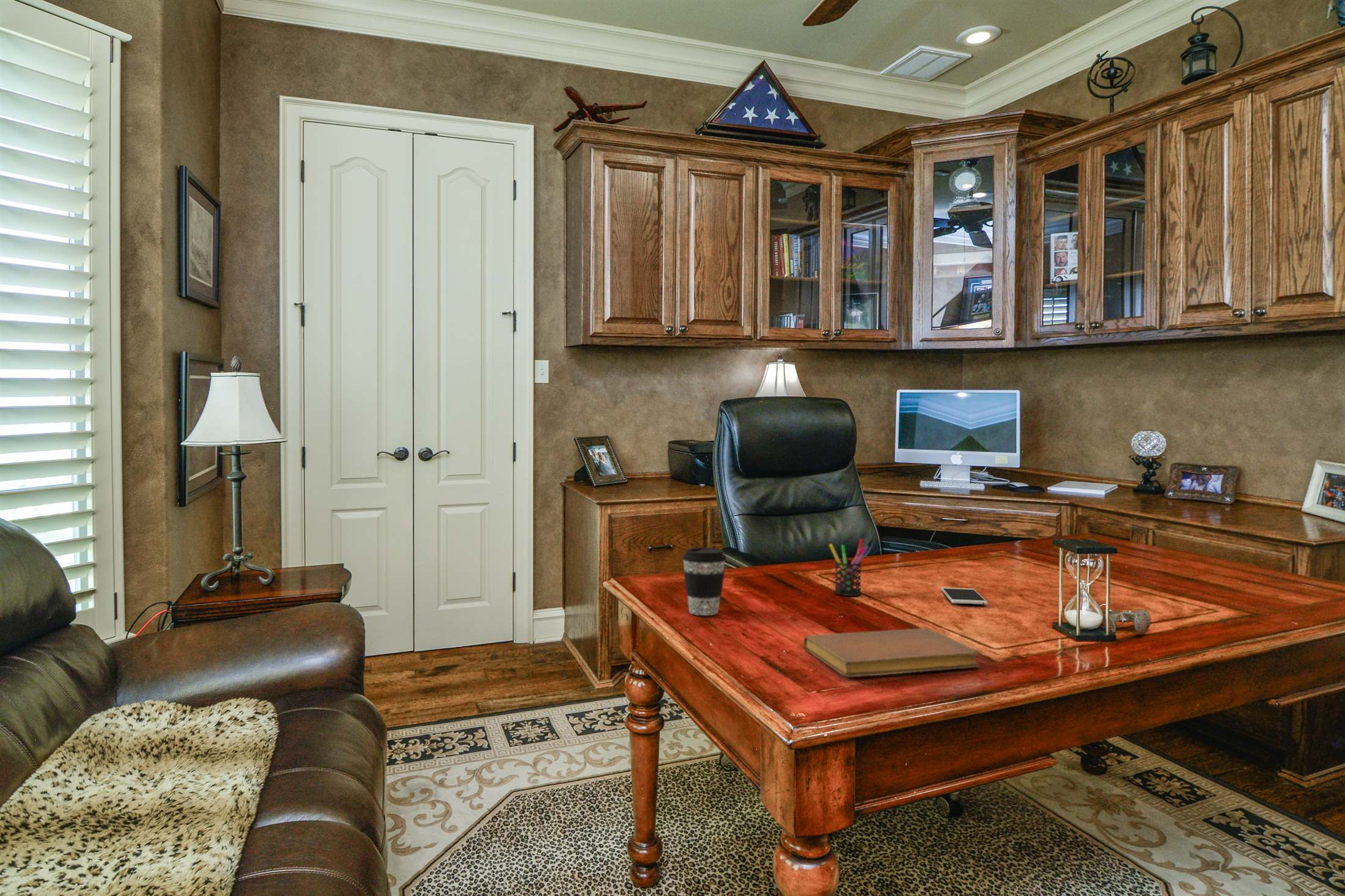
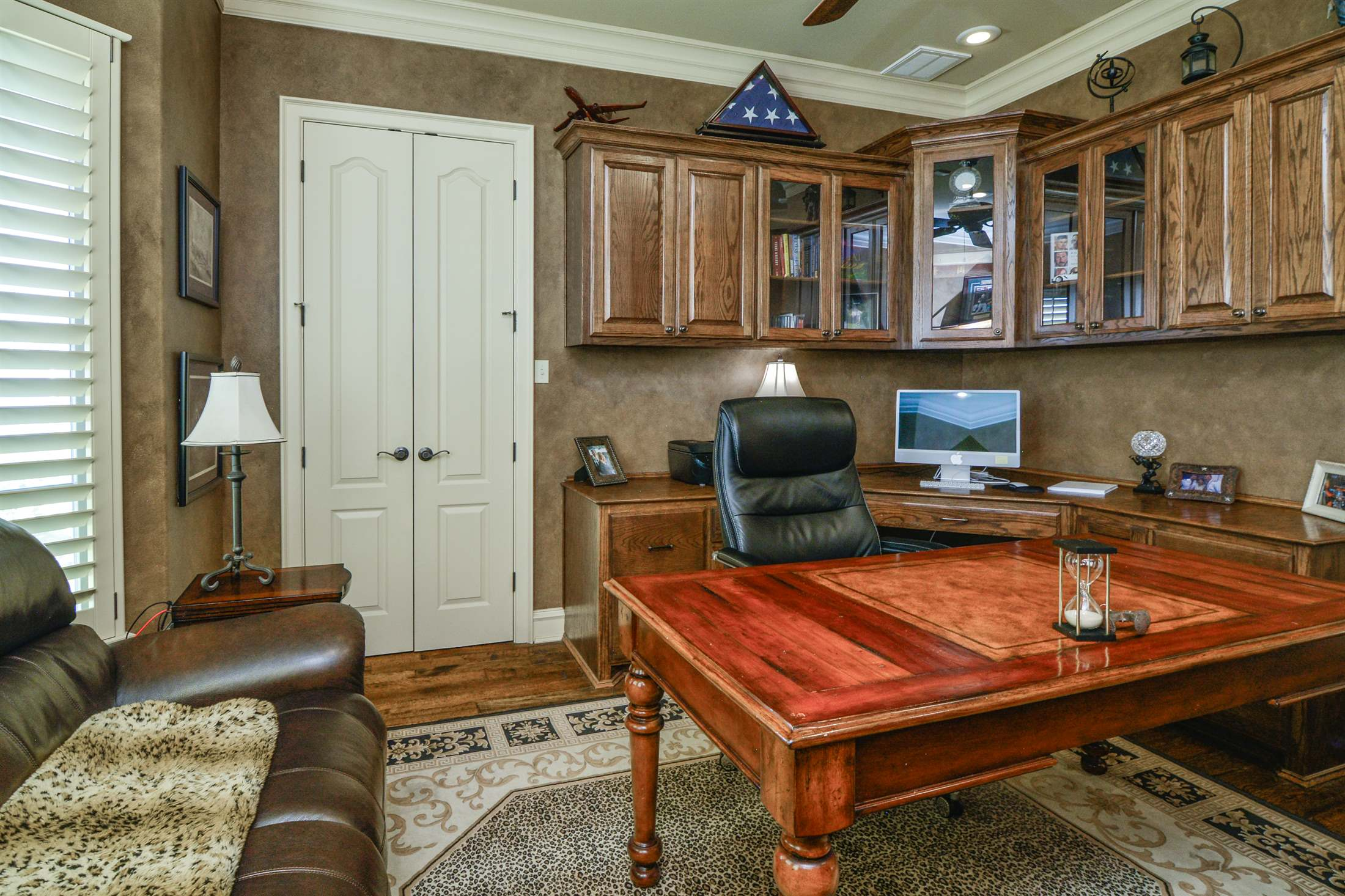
- coffee cup [682,547,727,616]
- smartphone [940,587,989,605]
- pen holder [828,538,870,597]
- notebook [803,628,981,678]
